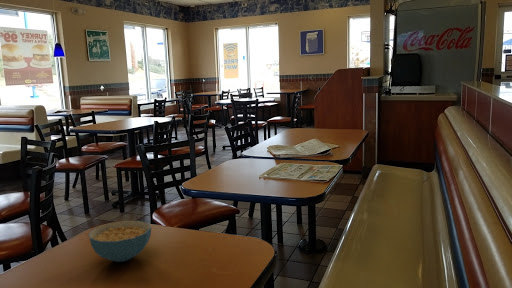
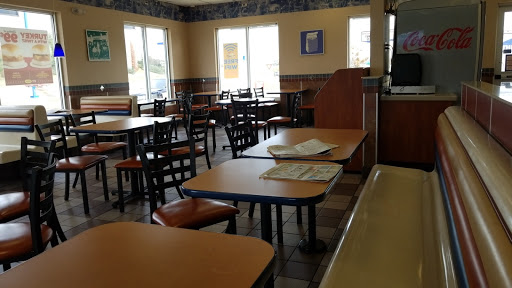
- cereal bowl [87,220,152,263]
